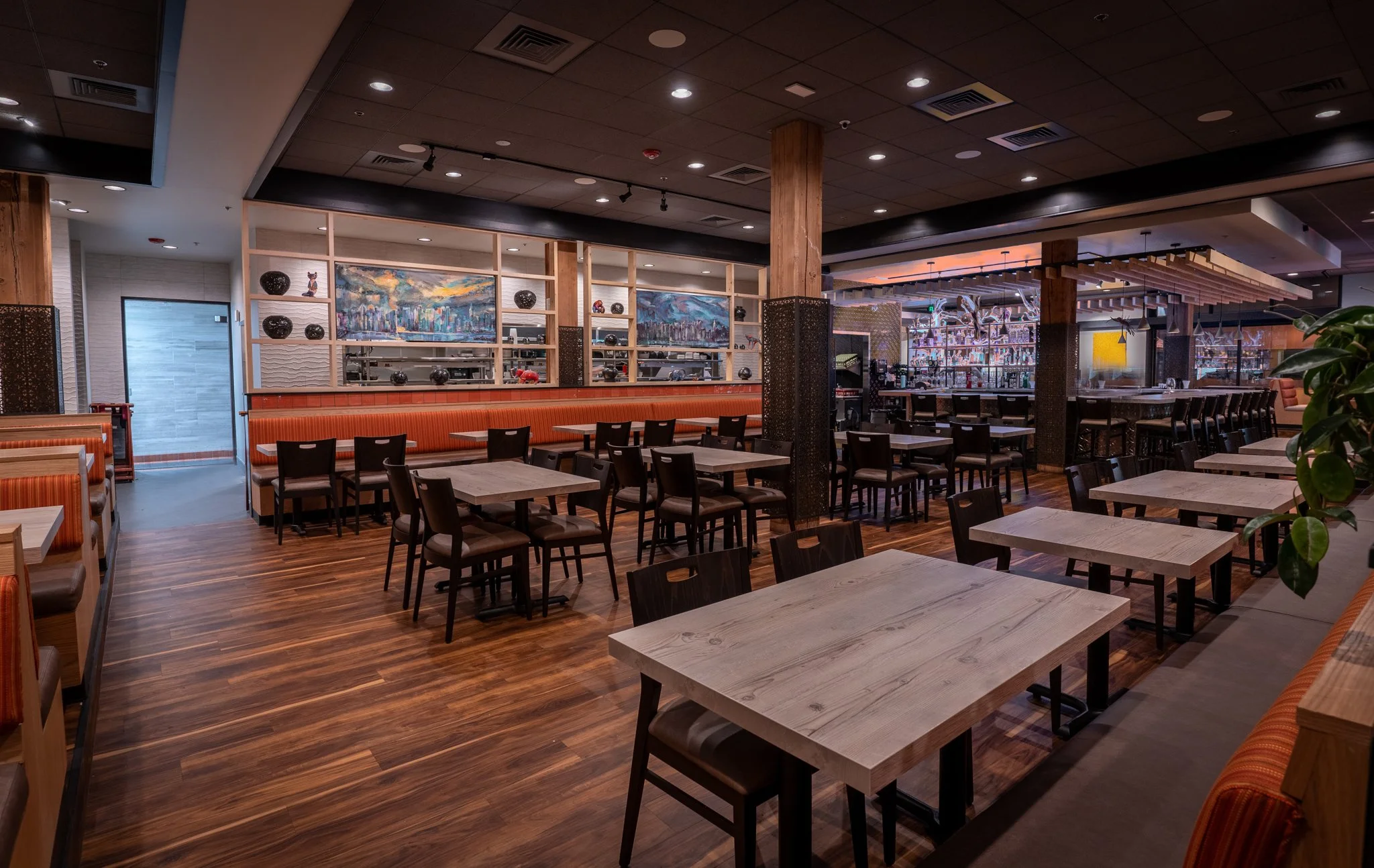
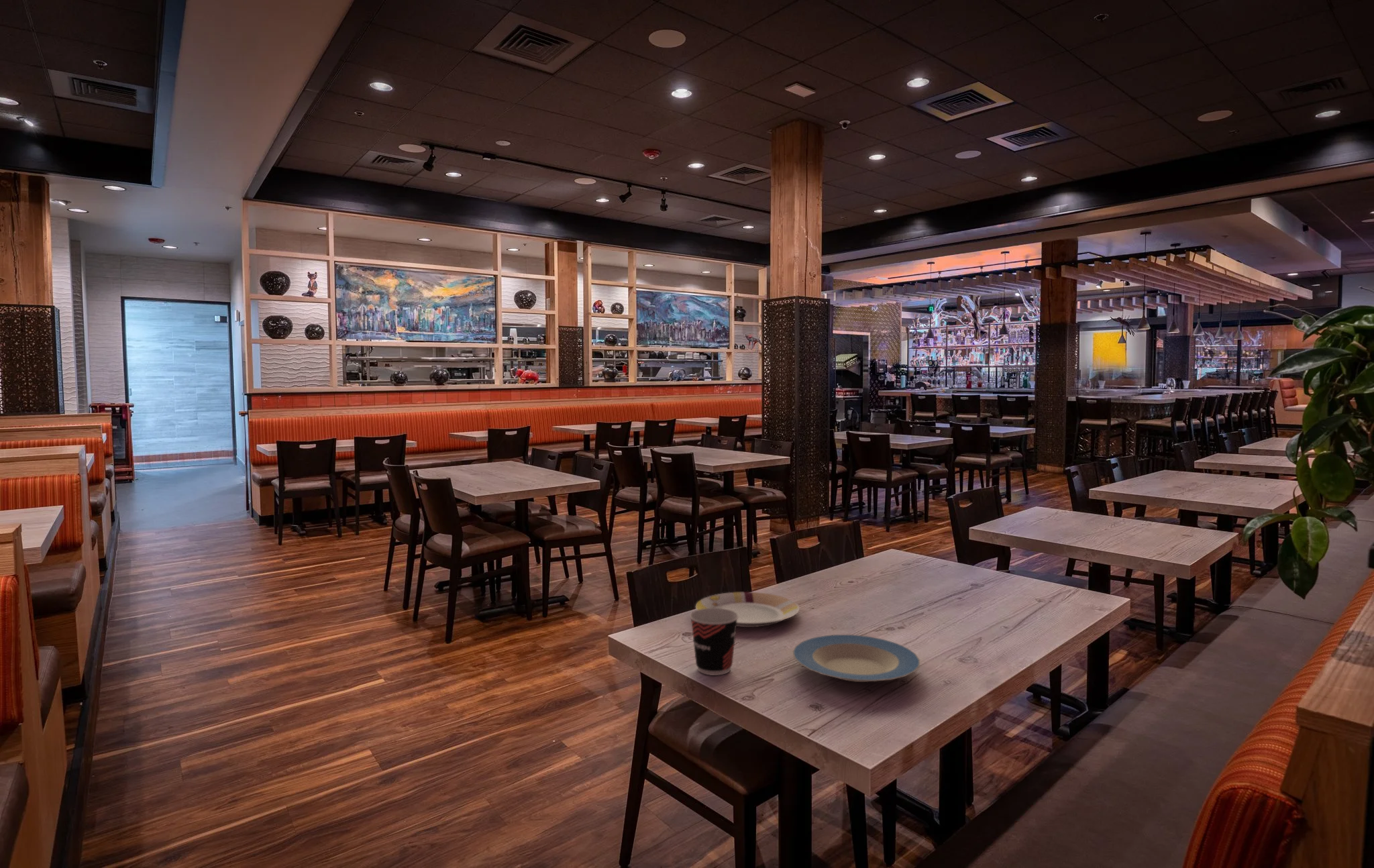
+ cup [689,608,739,676]
+ plate [792,634,920,683]
+ plate [695,592,800,628]
